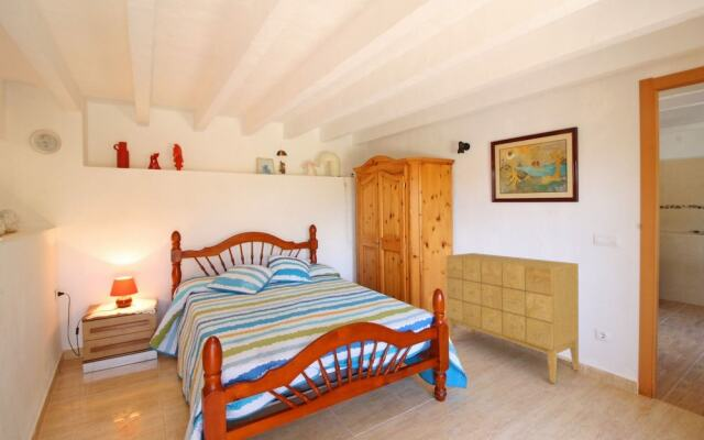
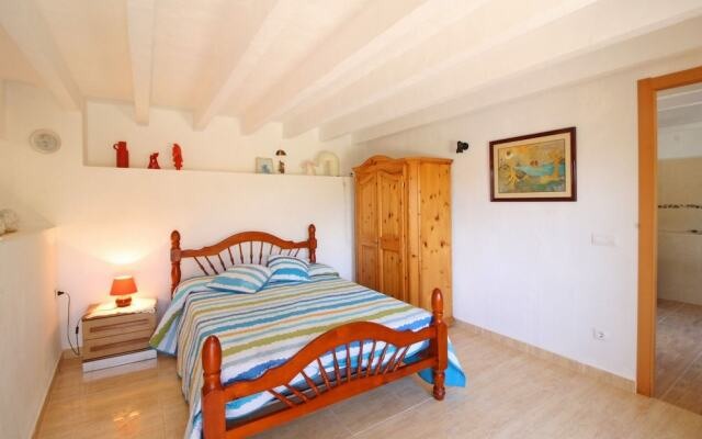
- chest of drawers [446,252,580,384]
